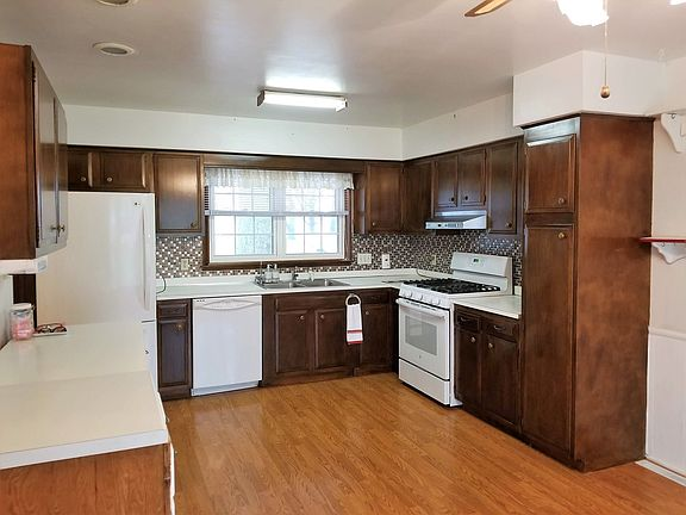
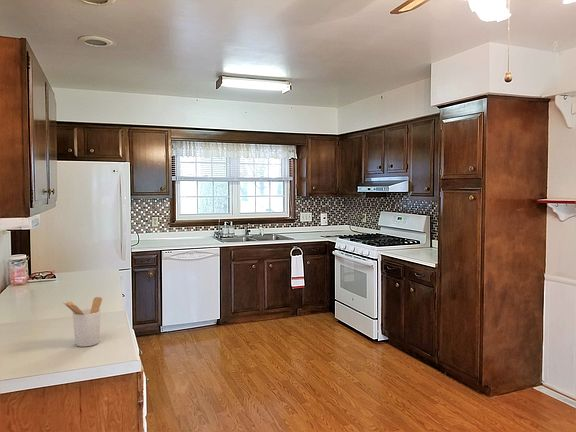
+ utensil holder [63,296,103,348]
